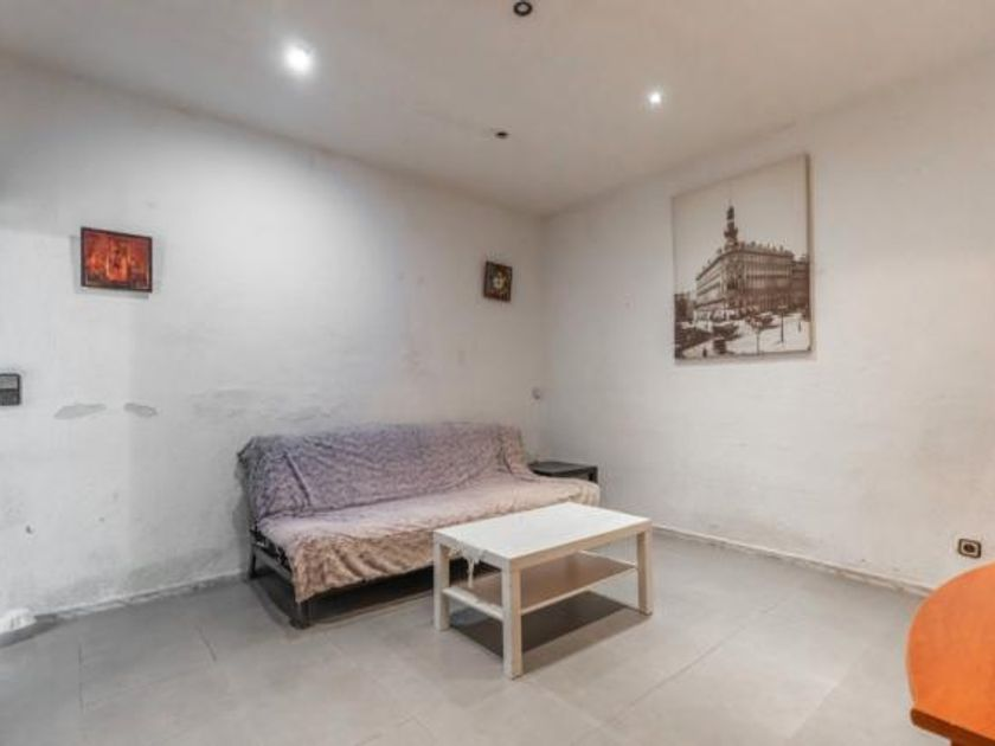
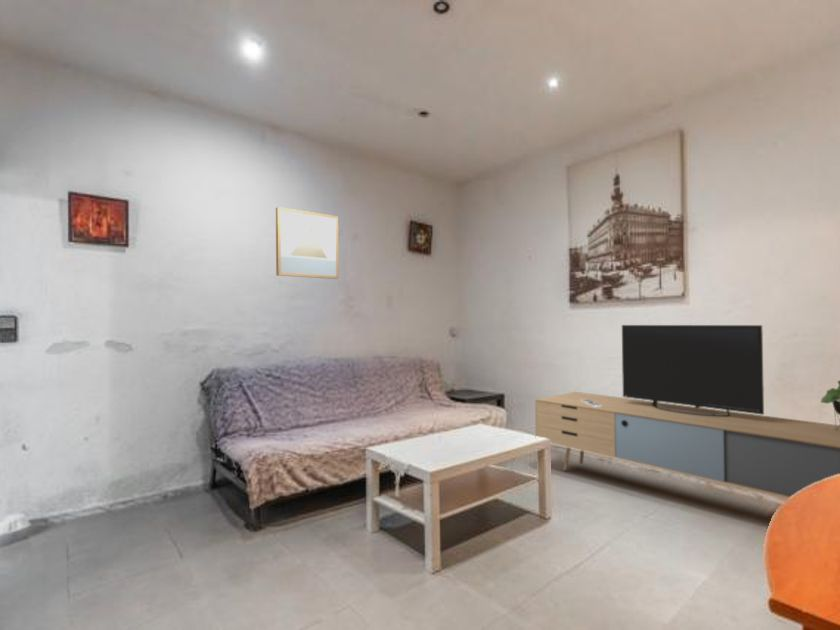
+ wall art [275,206,340,280]
+ media console [534,324,840,500]
